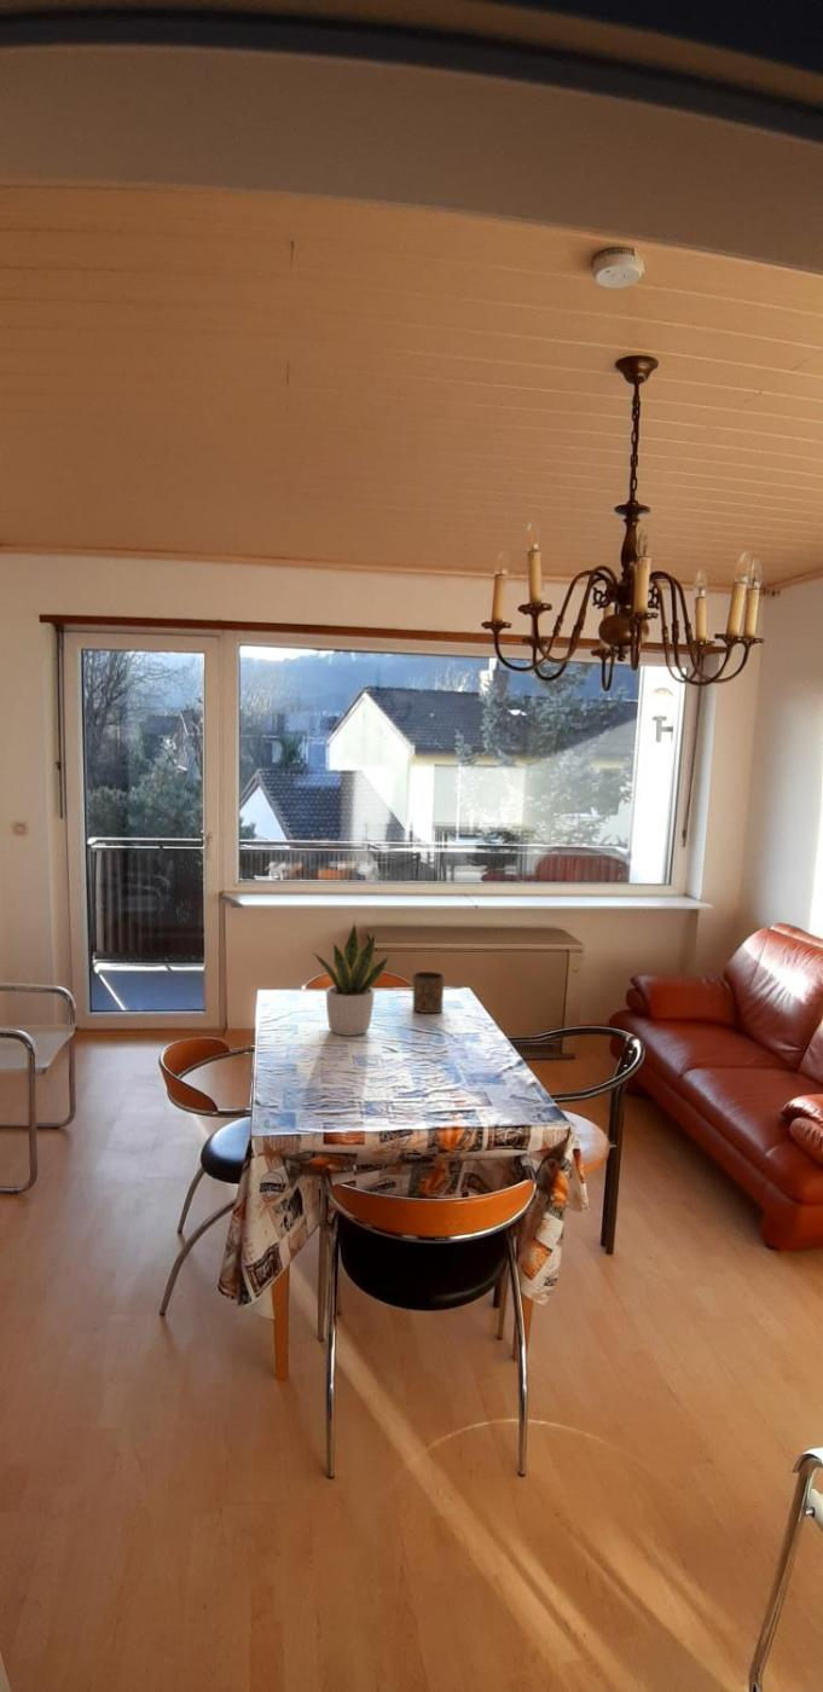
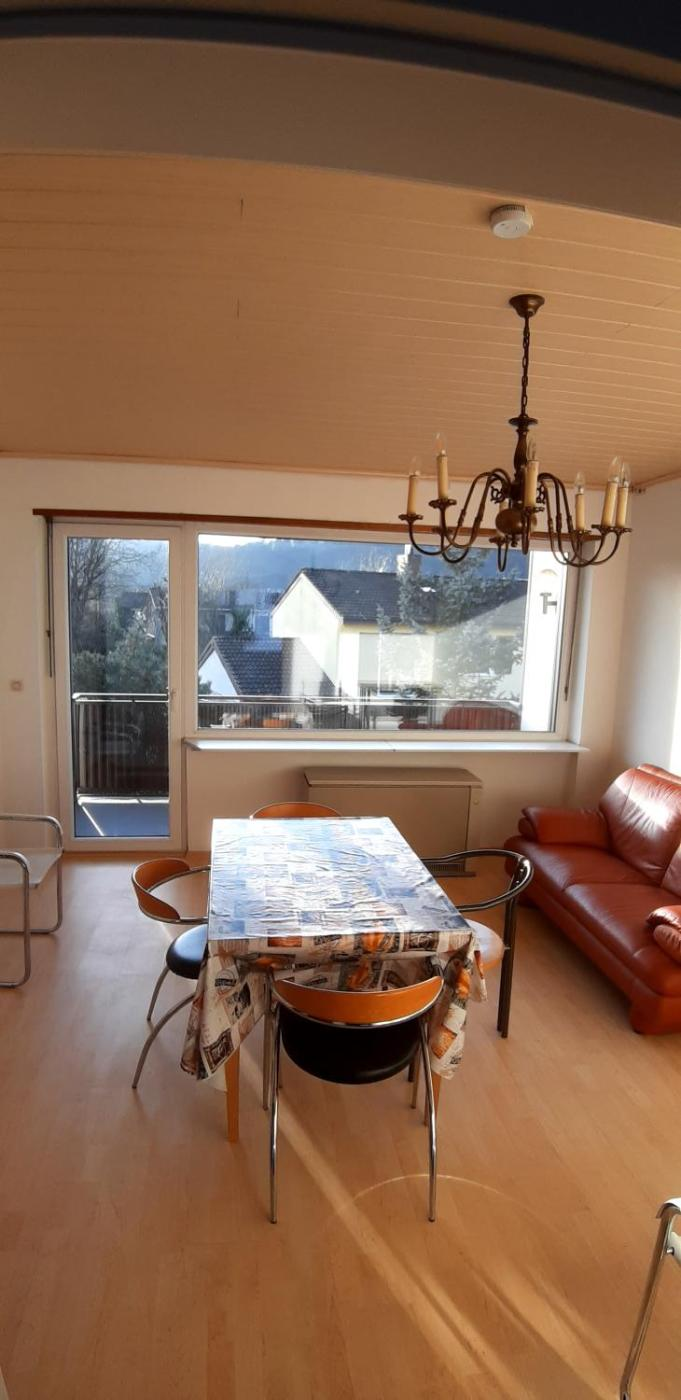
- potted plant [309,921,390,1037]
- cup [411,970,445,1014]
